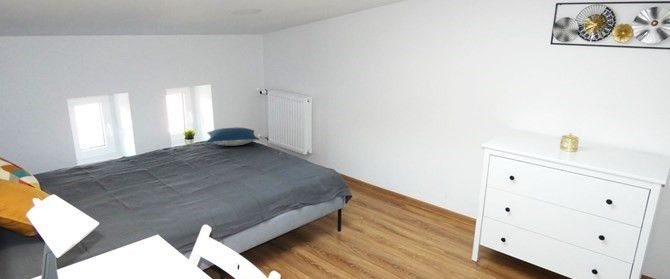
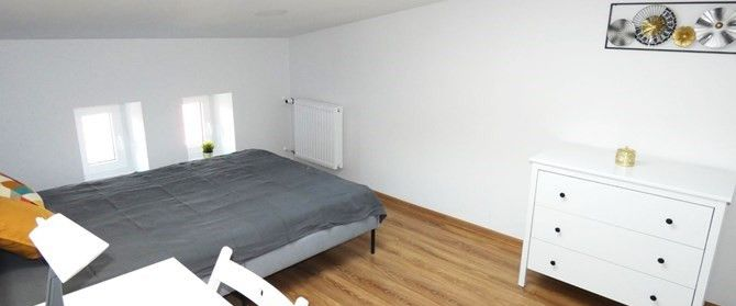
- pillow [206,127,260,147]
